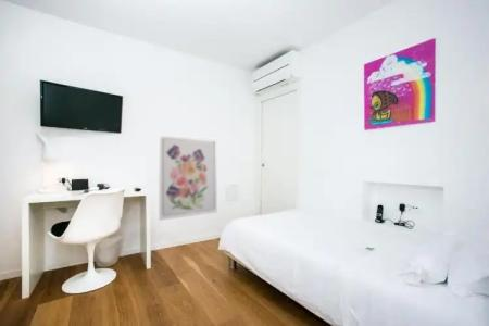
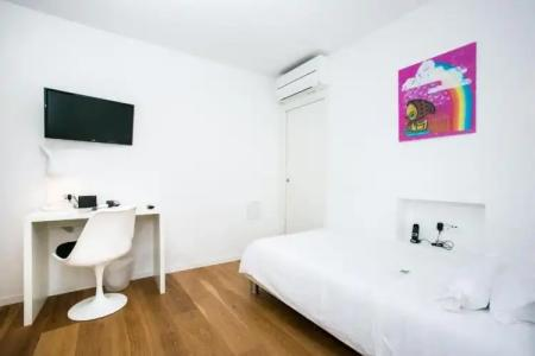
- wall art [158,135,218,222]
